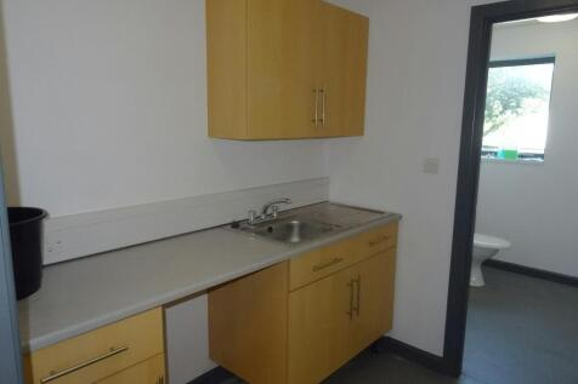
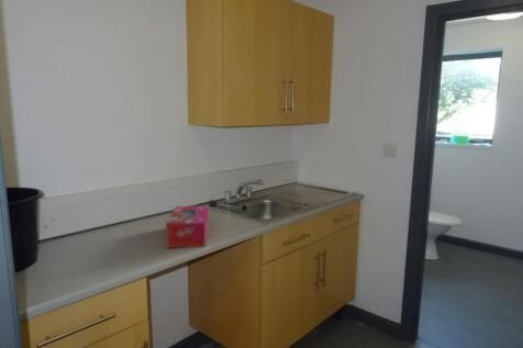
+ tissue box [165,205,210,249]
